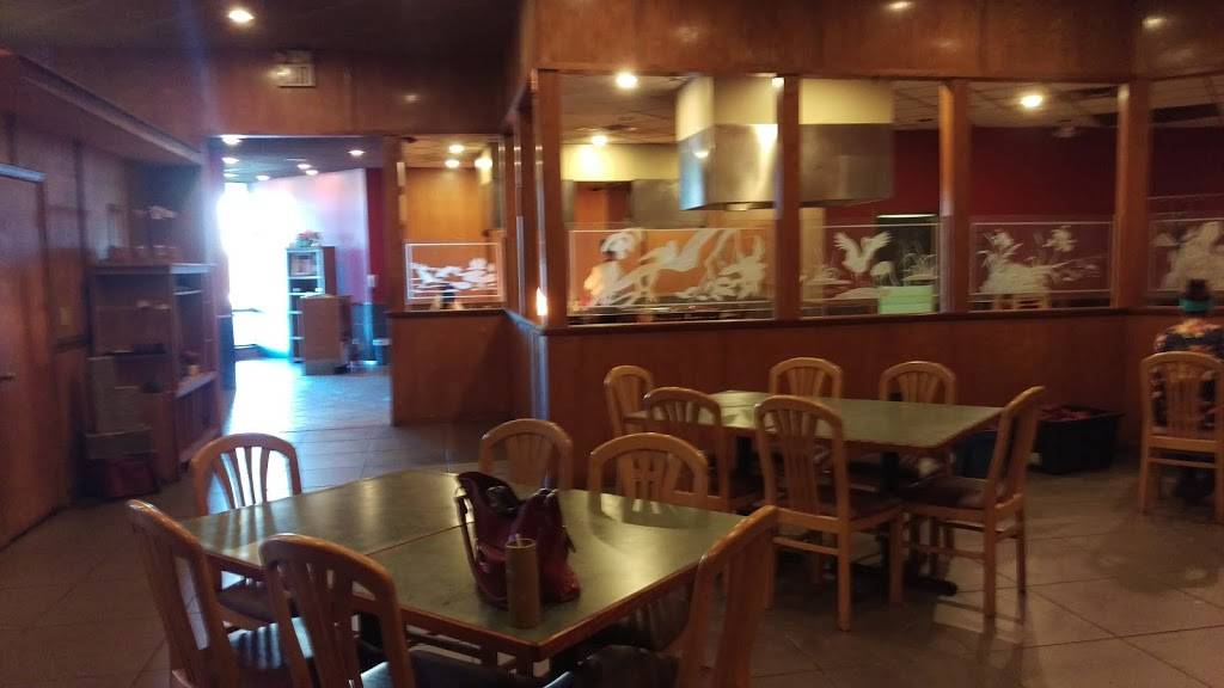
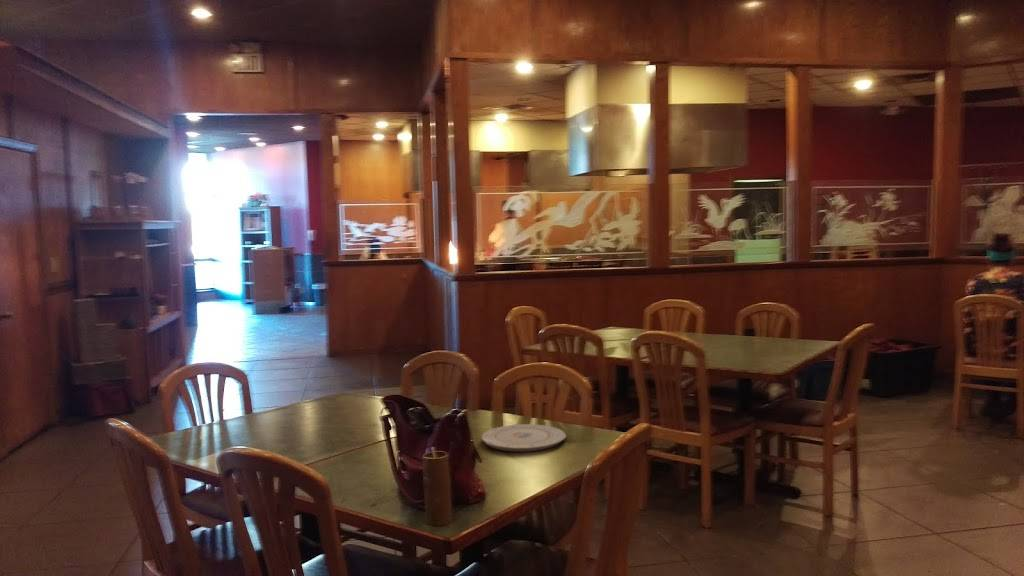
+ plate [480,423,567,452]
